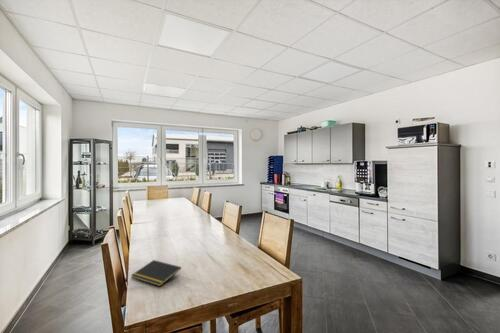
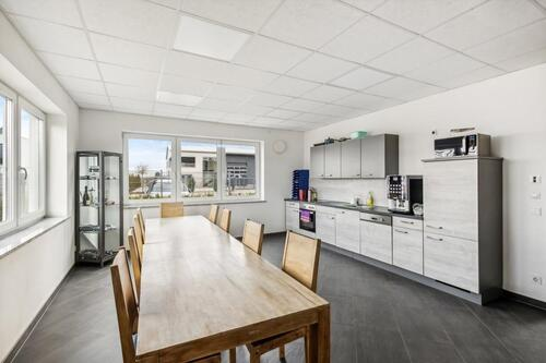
- notepad [130,259,182,287]
